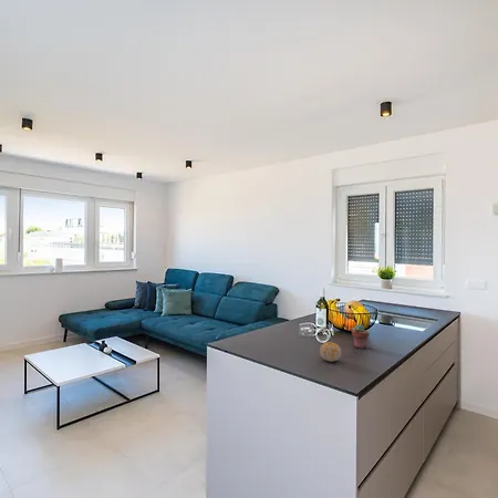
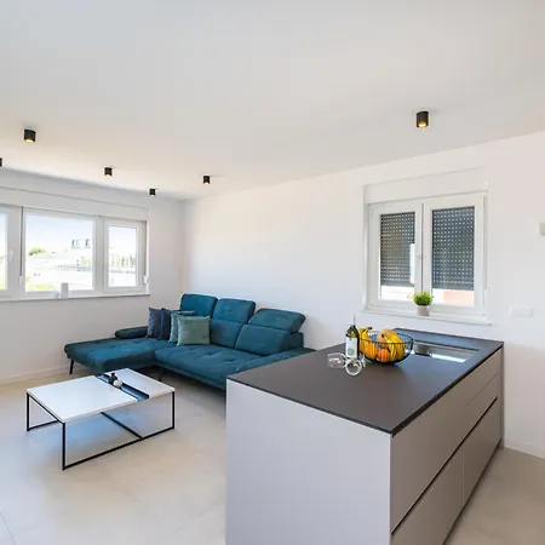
- fruit [319,341,342,363]
- potted succulent [351,323,371,350]
